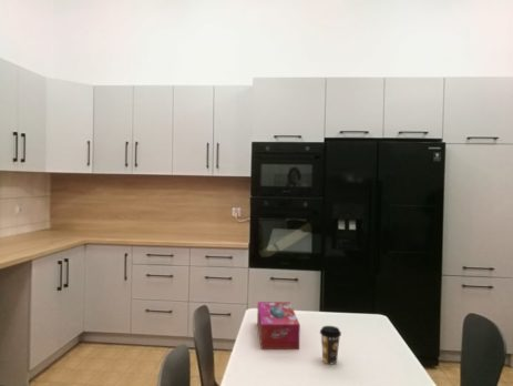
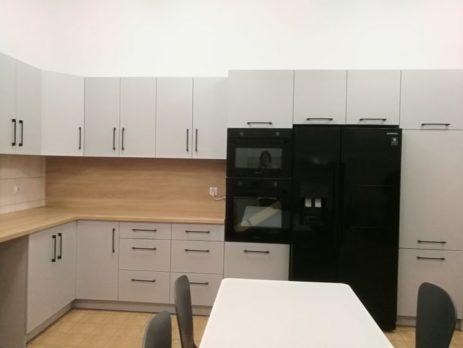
- coffee cup [319,325,342,365]
- tissue box [256,301,301,351]
